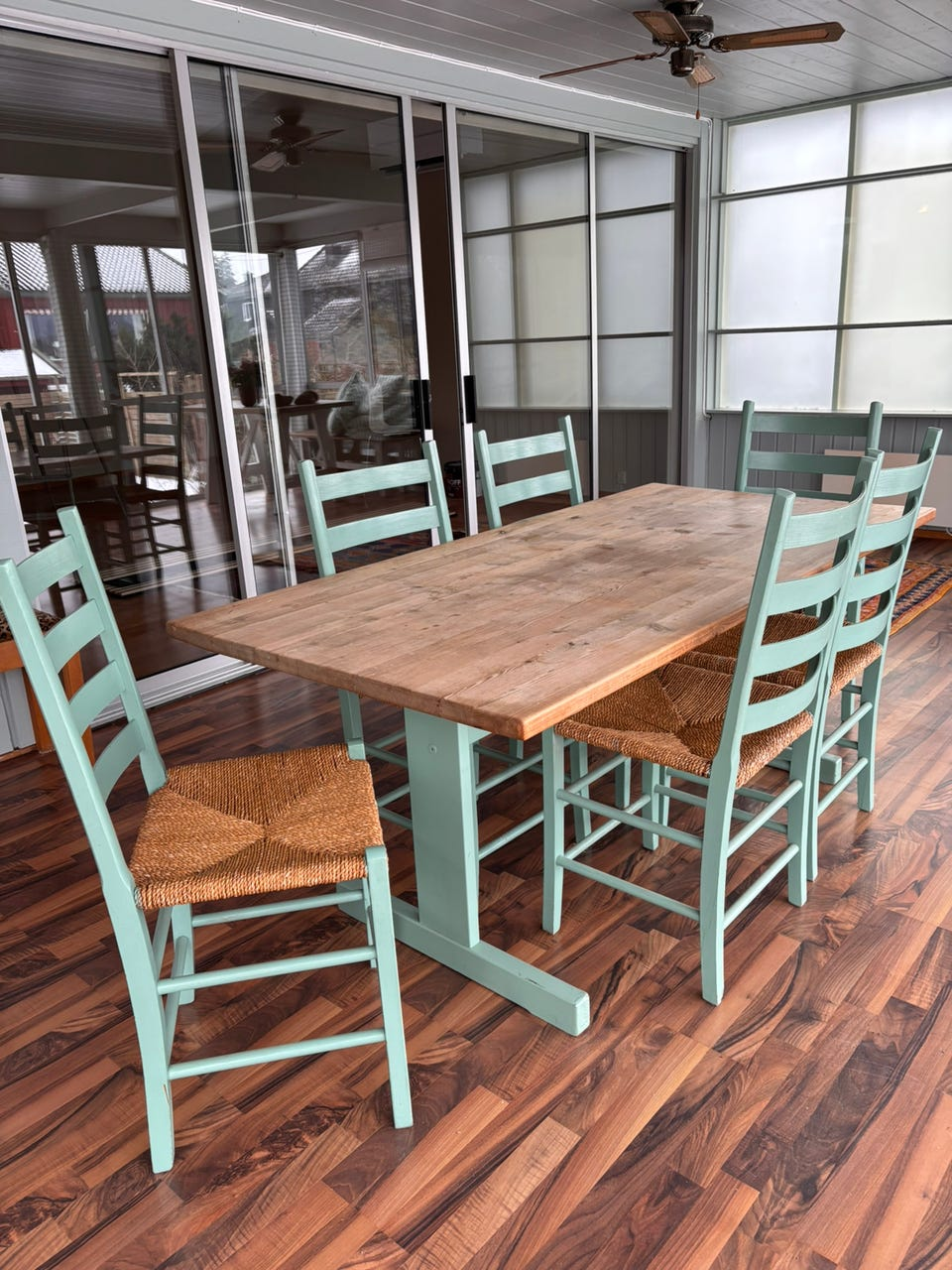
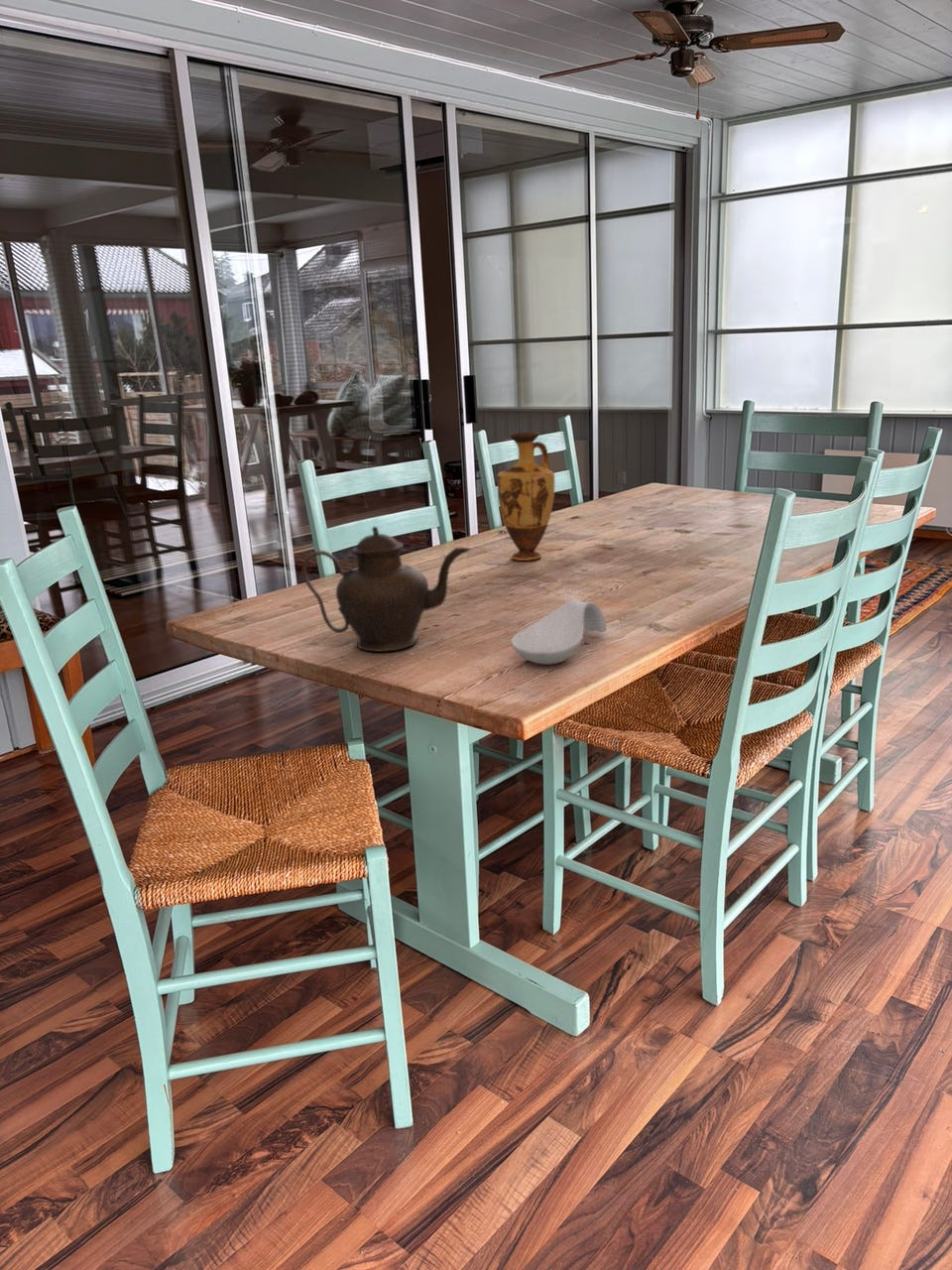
+ spoon rest [510,599,607,666]
+ teapot [301,525,473,653]
+ vase [497,432,555,562]
